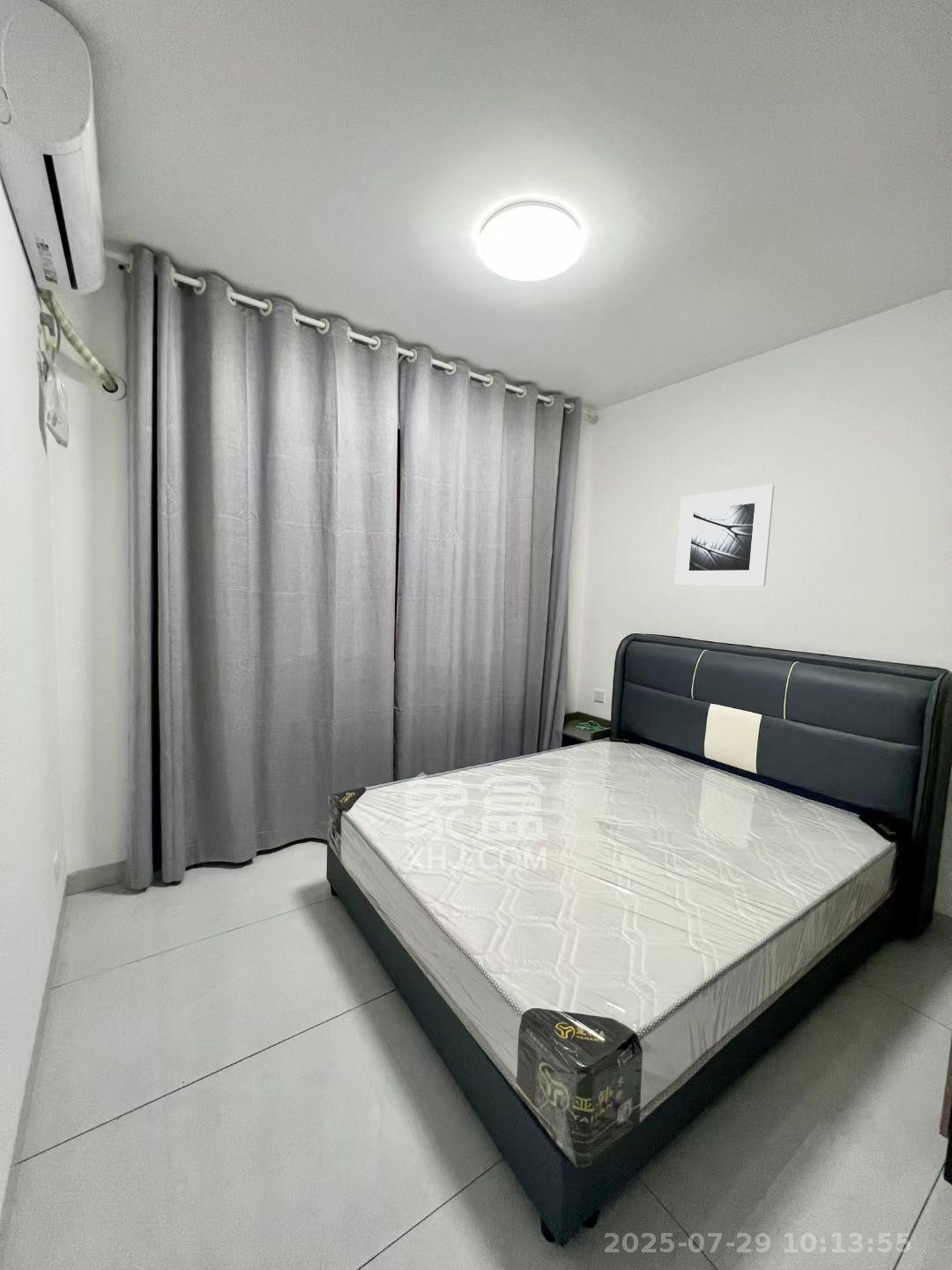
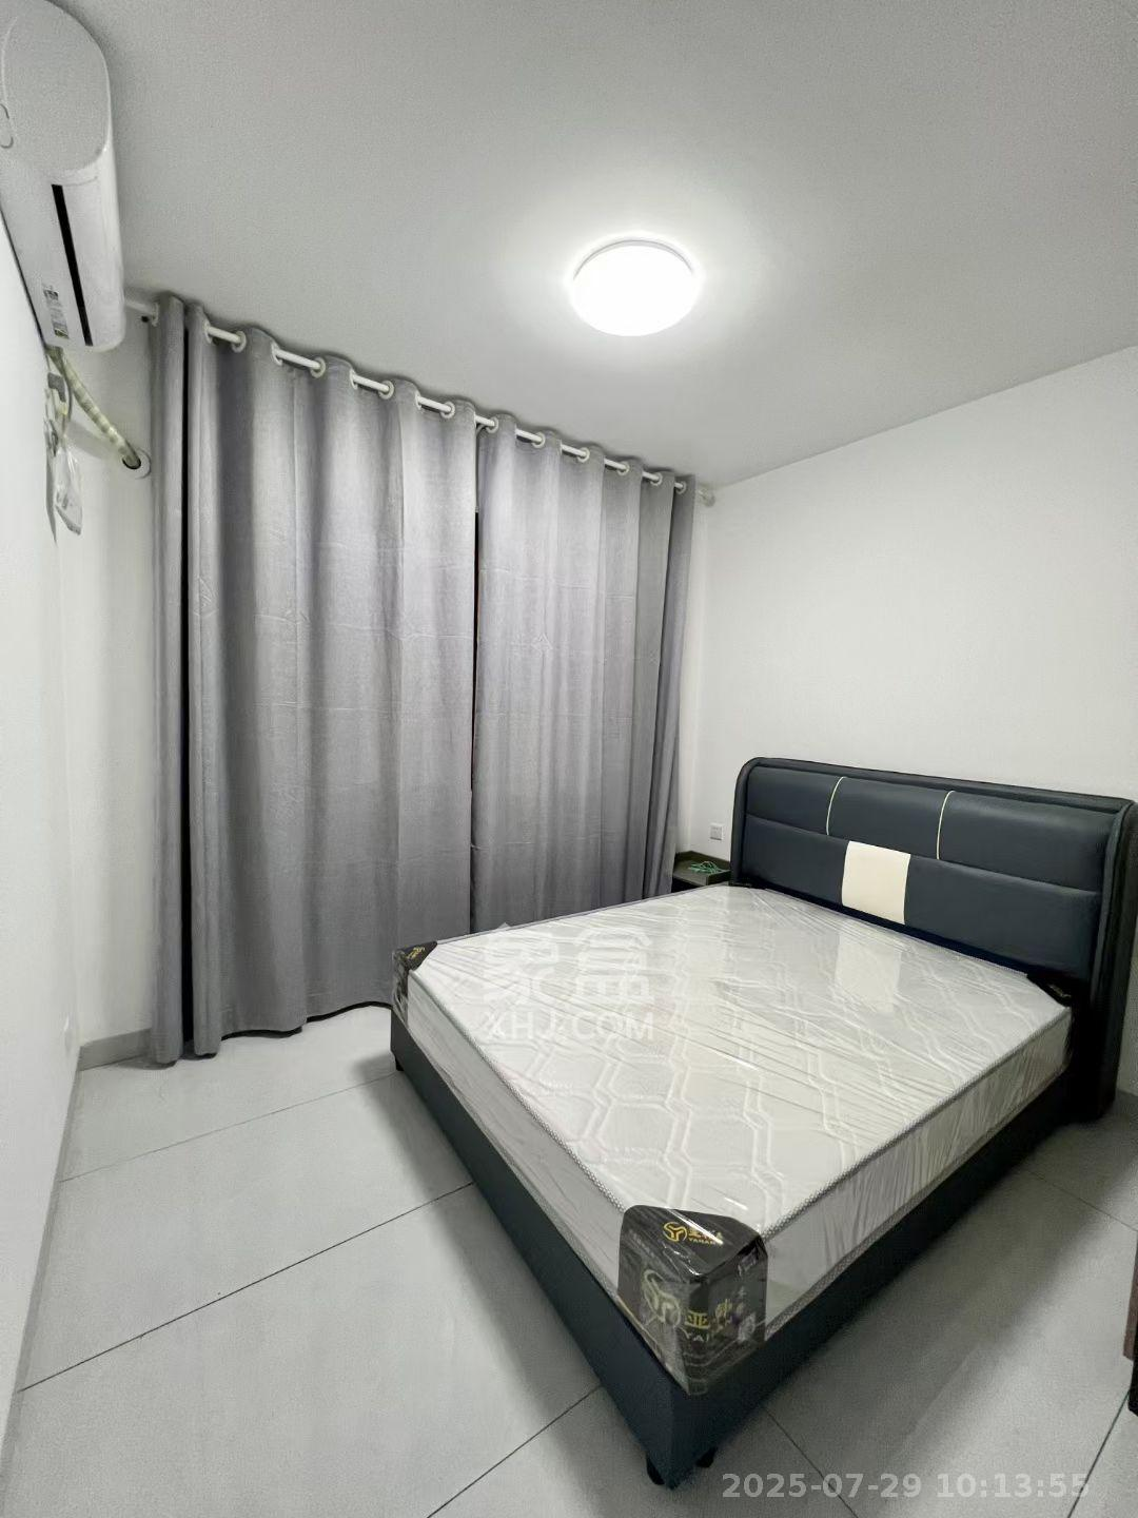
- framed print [673,484,775,587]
